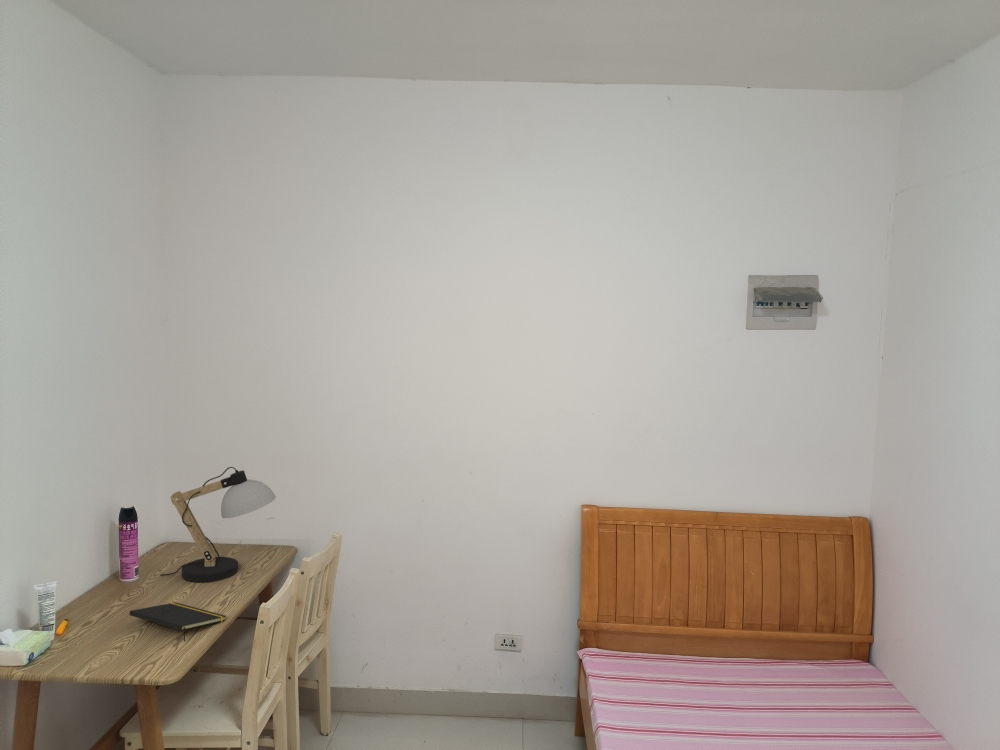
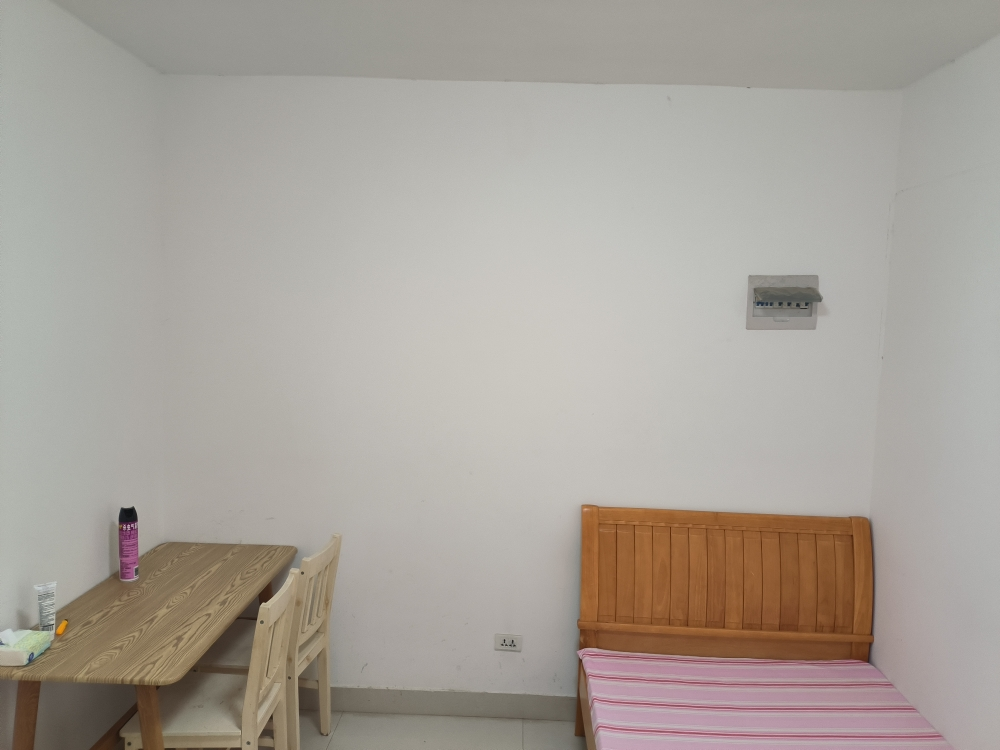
- desk lamp [159,466,277,583]
- notepad [128,602,227,642]
